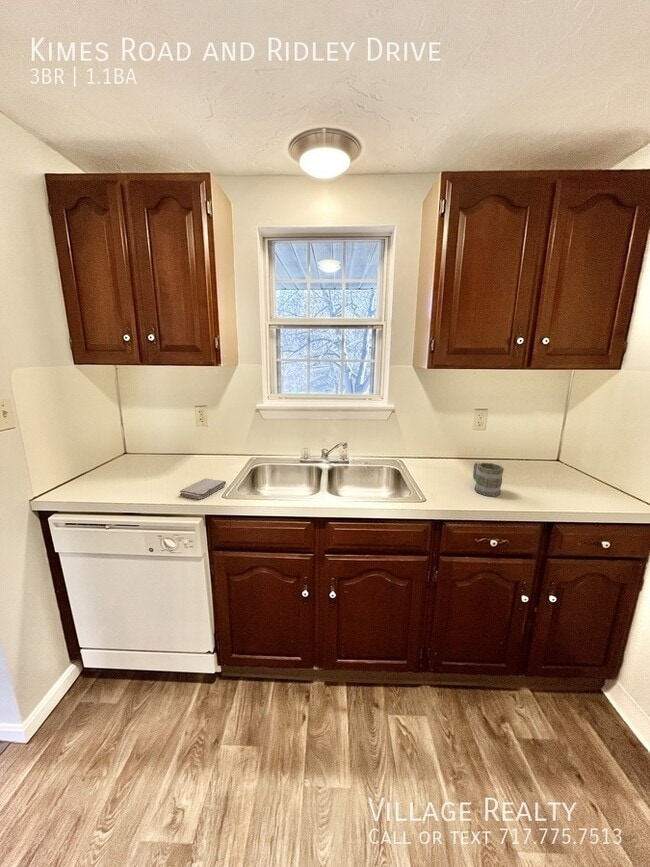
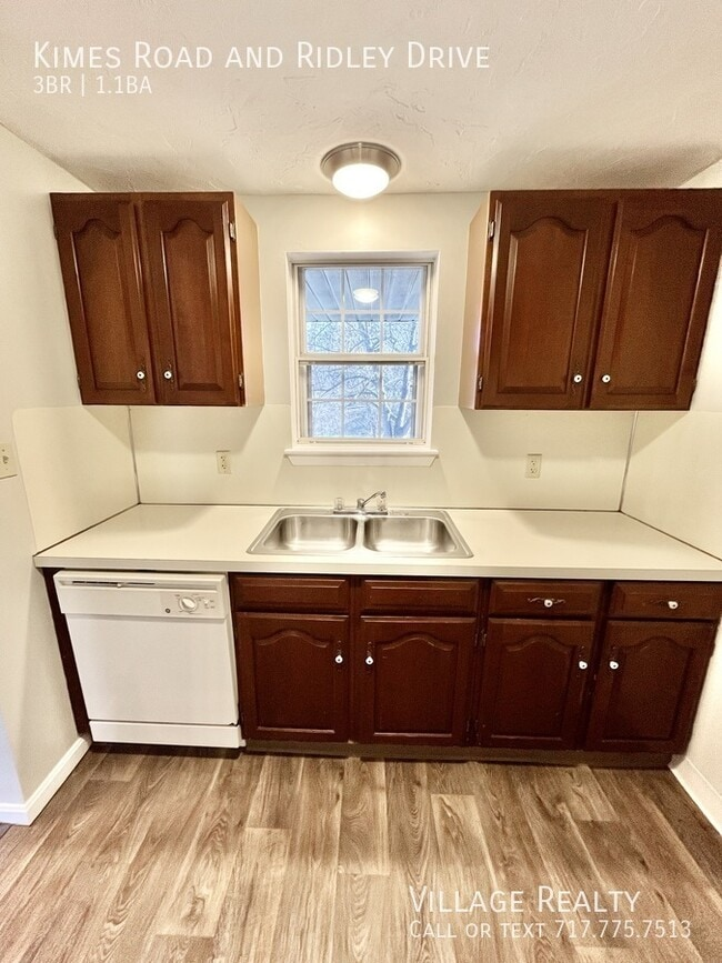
- washcloth [179,477,227,500]
- mug [472,461,505,498]
